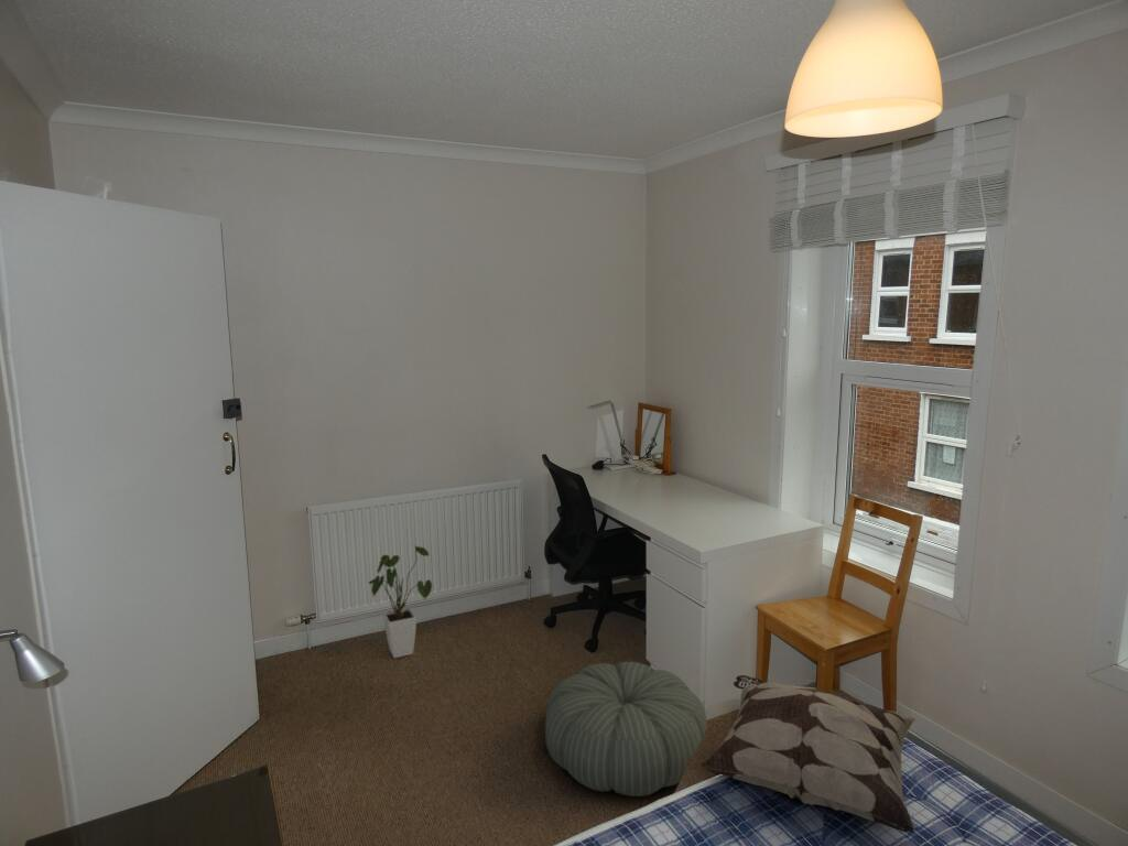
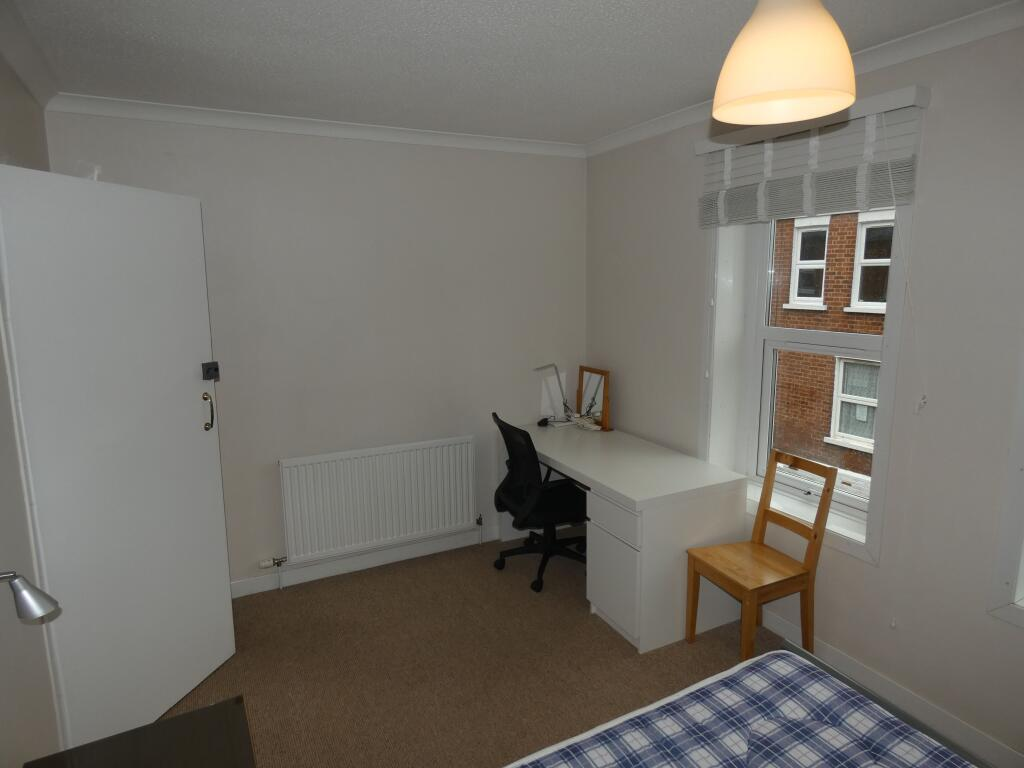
- house plant [368,544,433,659]
- pouf [544,661,708,798]
- decorative pillow [698,674,916,834]
